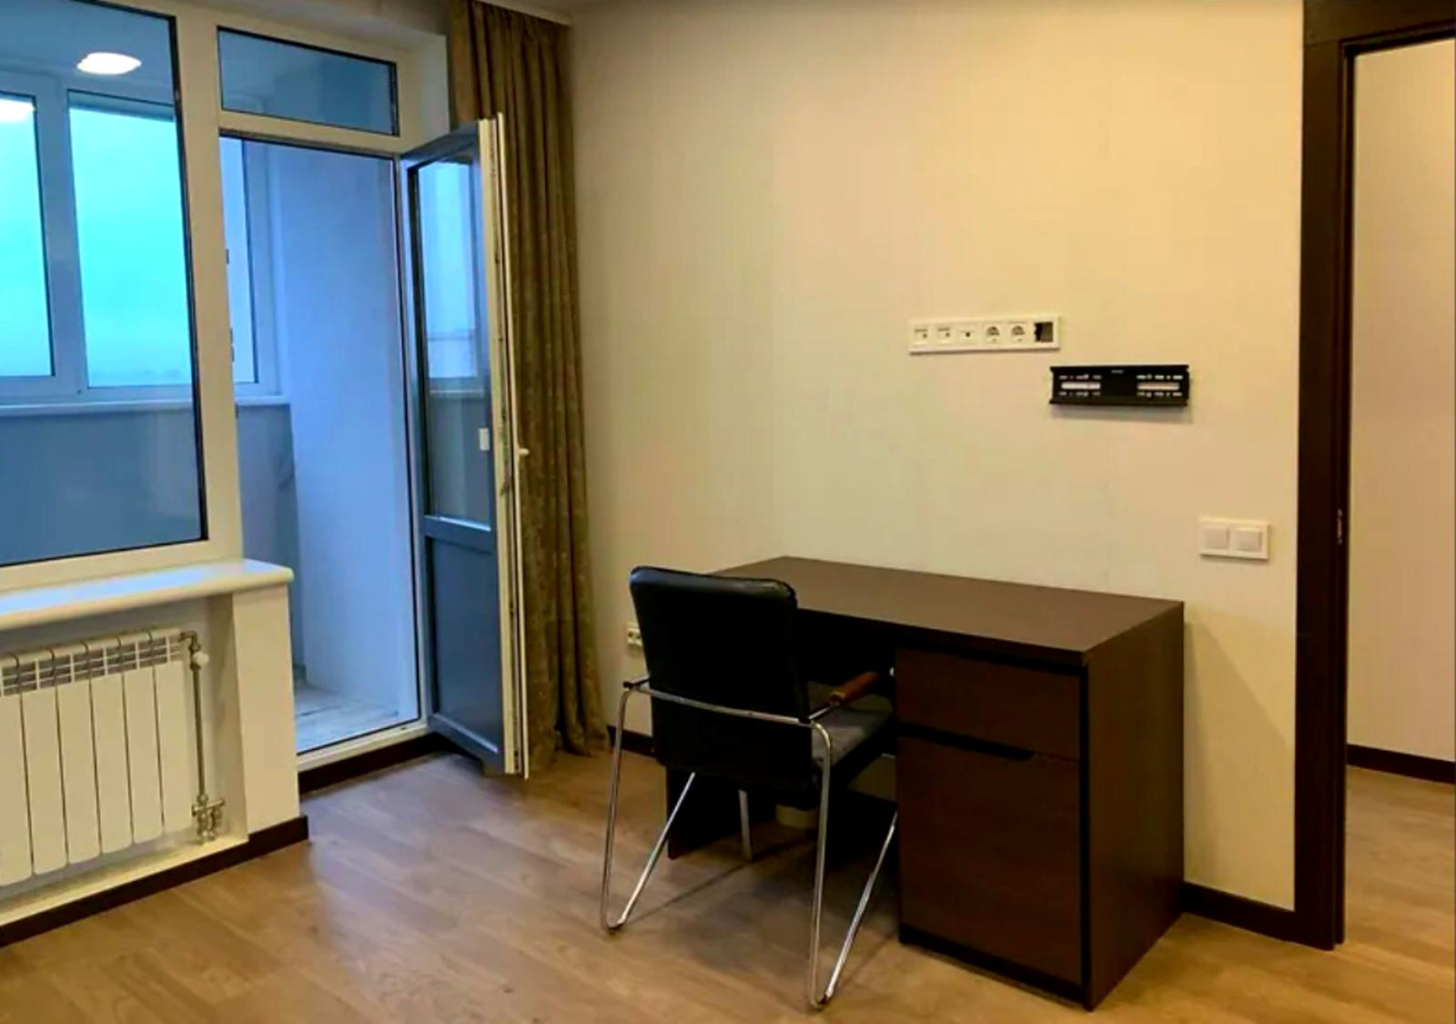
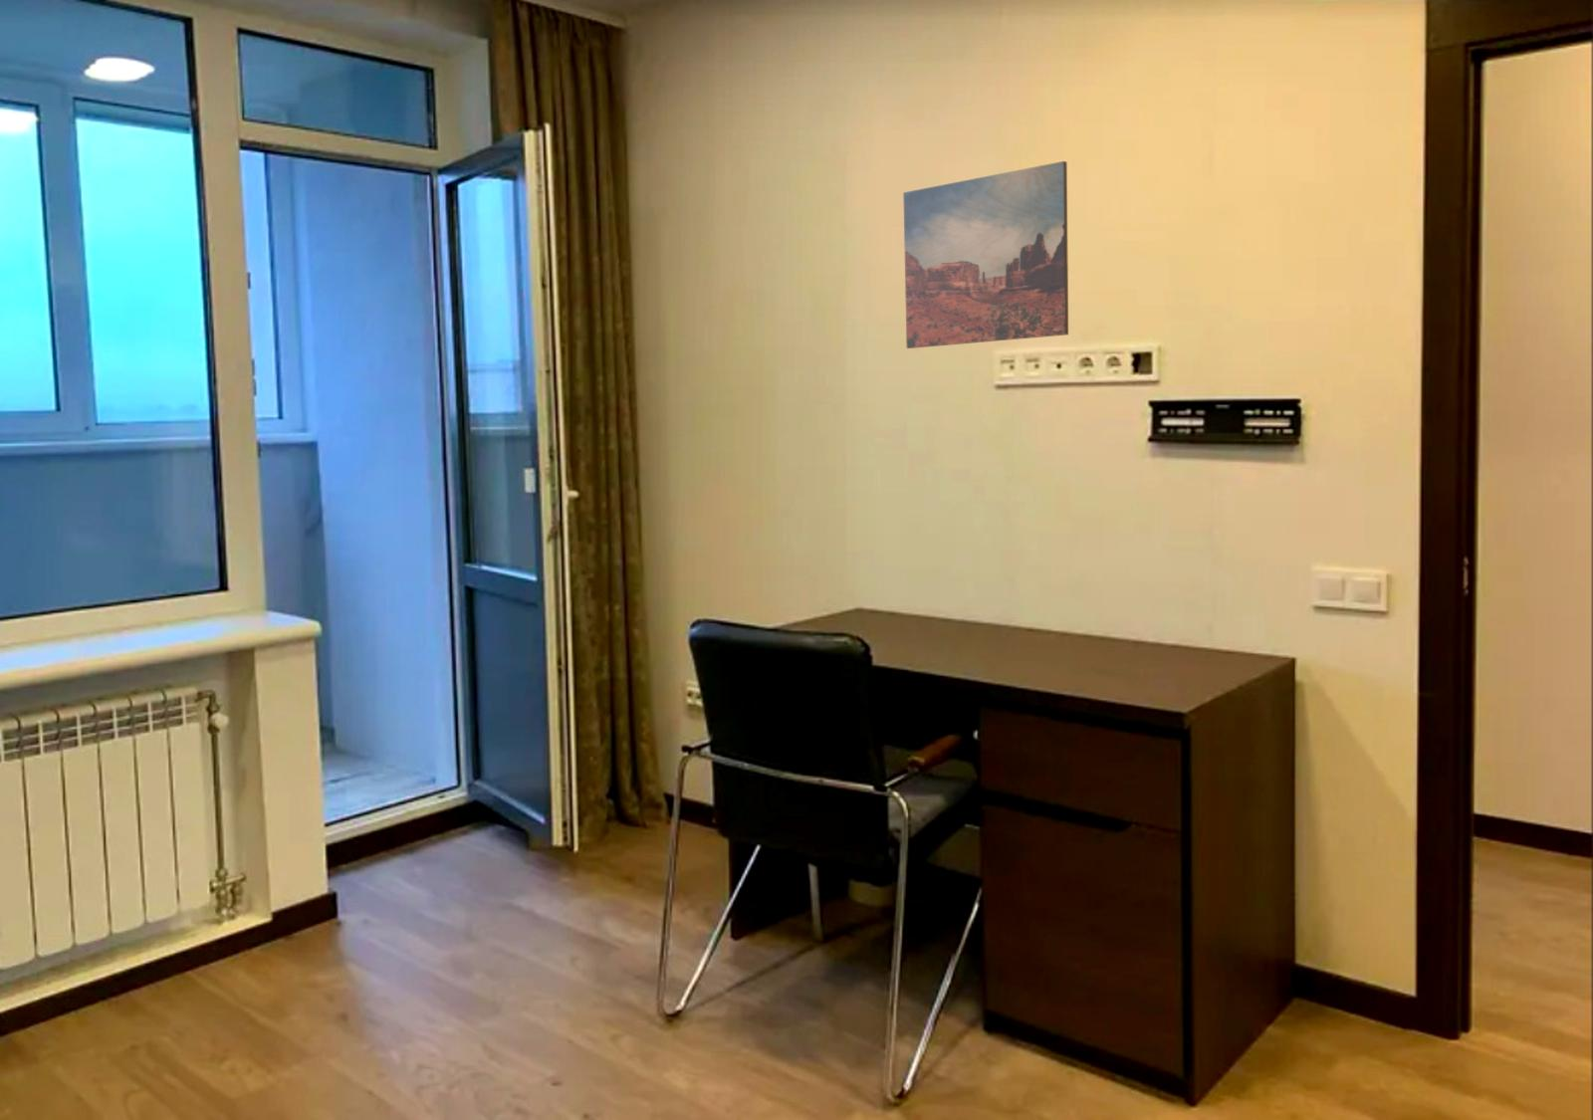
+ wall art [902,160,1069,349]
